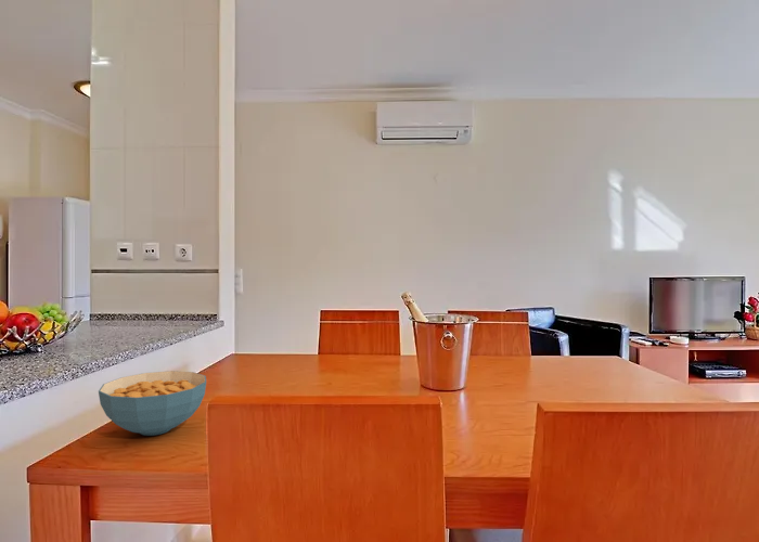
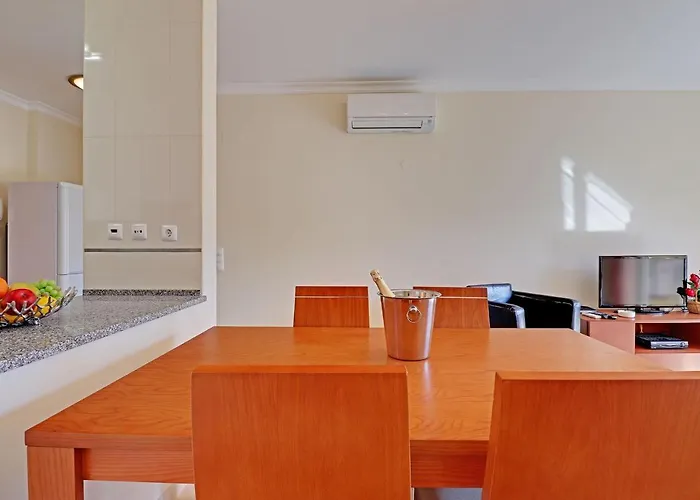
- cereal bowl [98,370,207,437]
